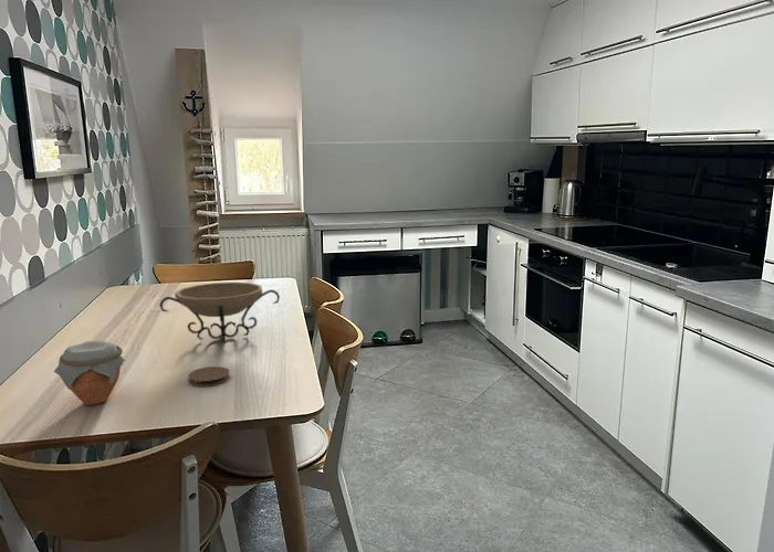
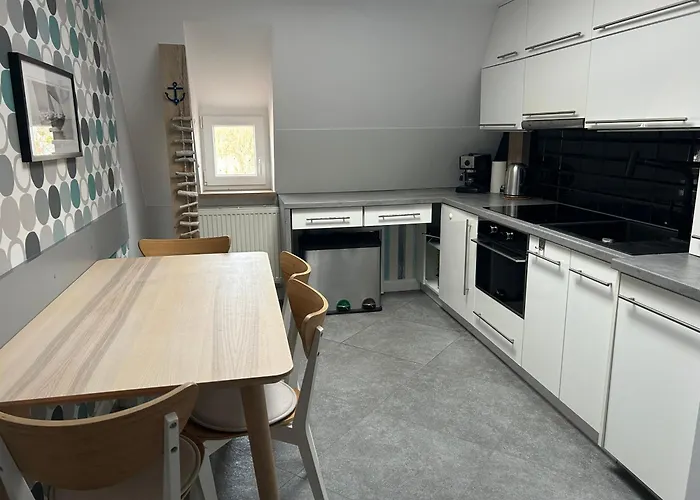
- decorative bowl [158,280,281,346]
- coaster [187,365,231,388]
- jar [53,340,126,406]
